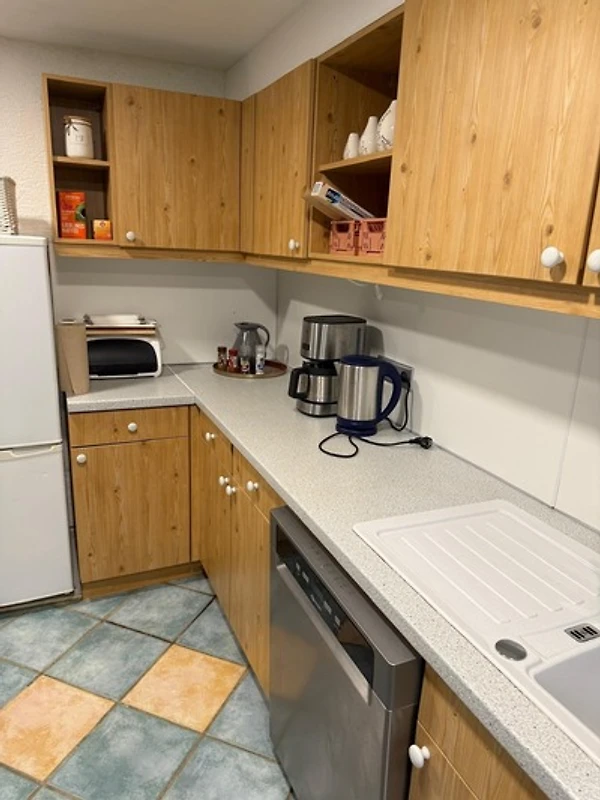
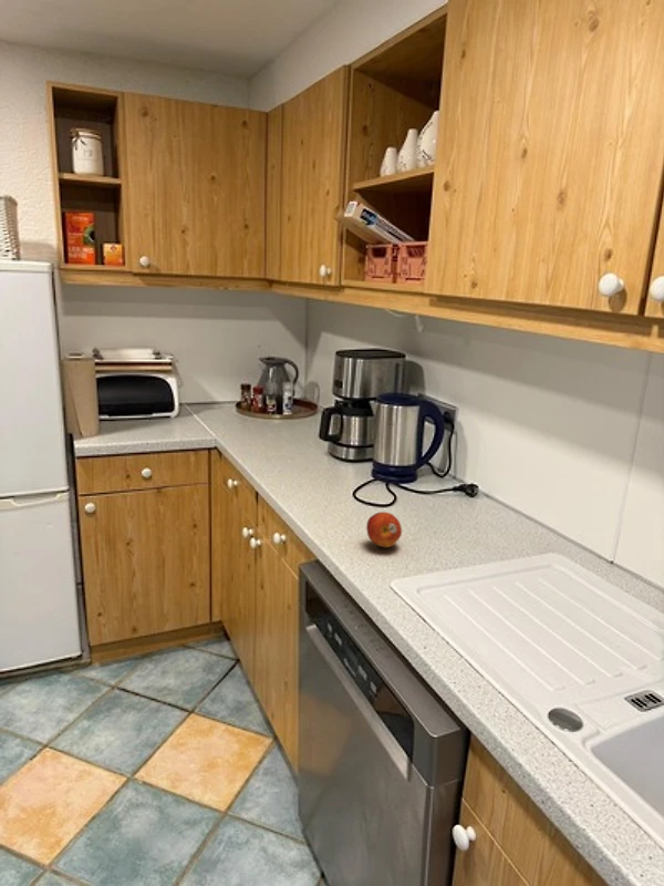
+ fruit [365,511,403,548]
